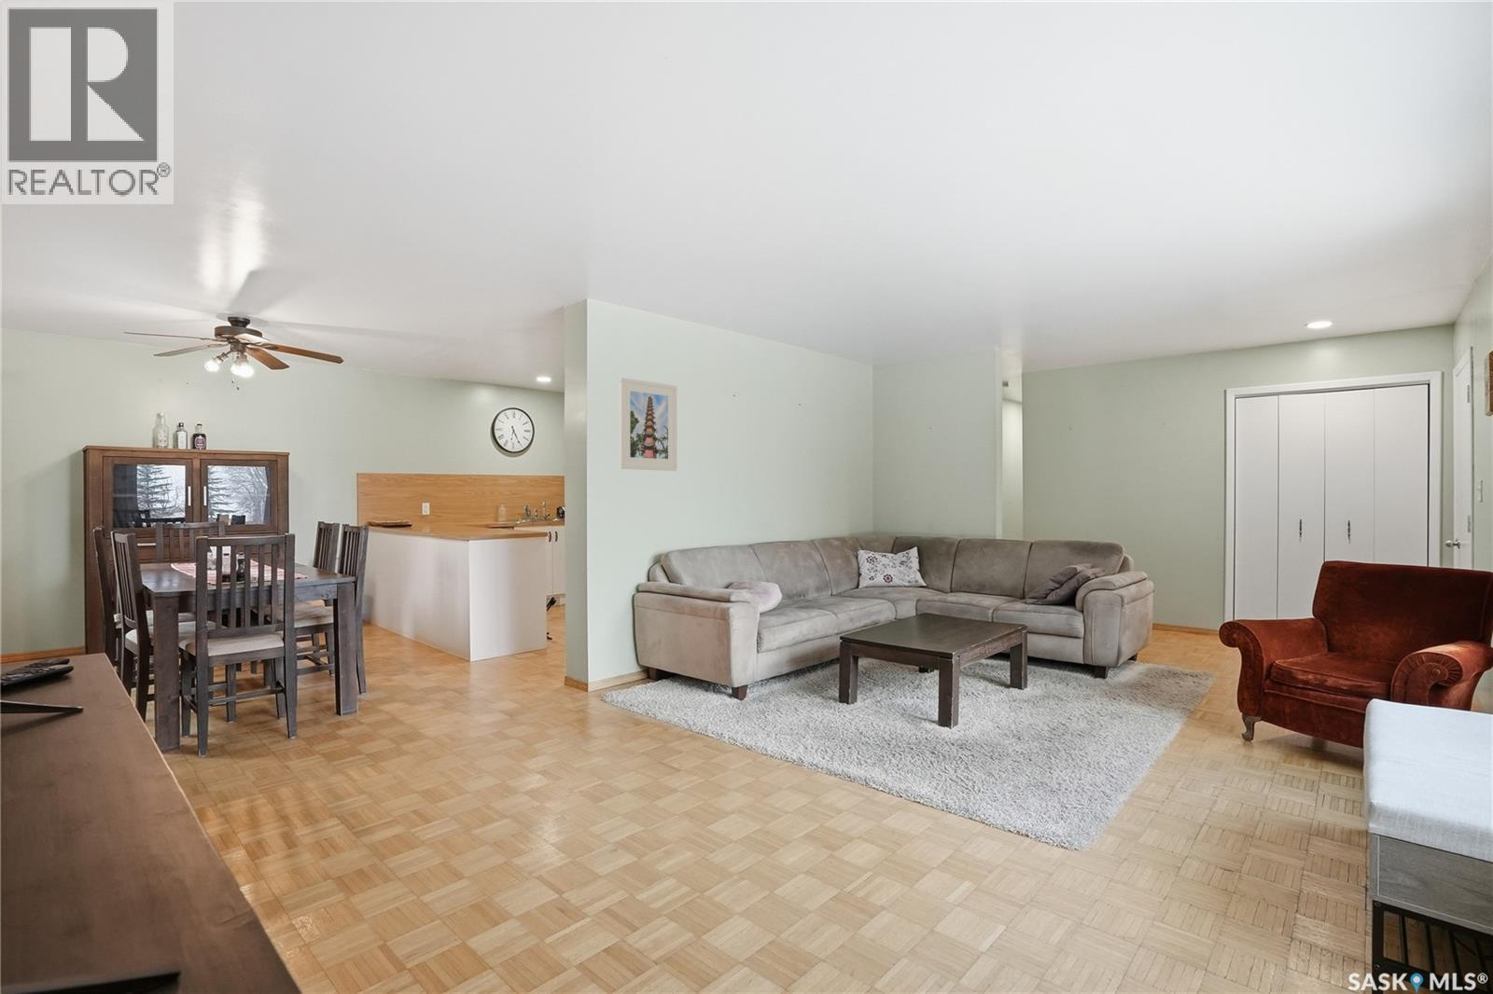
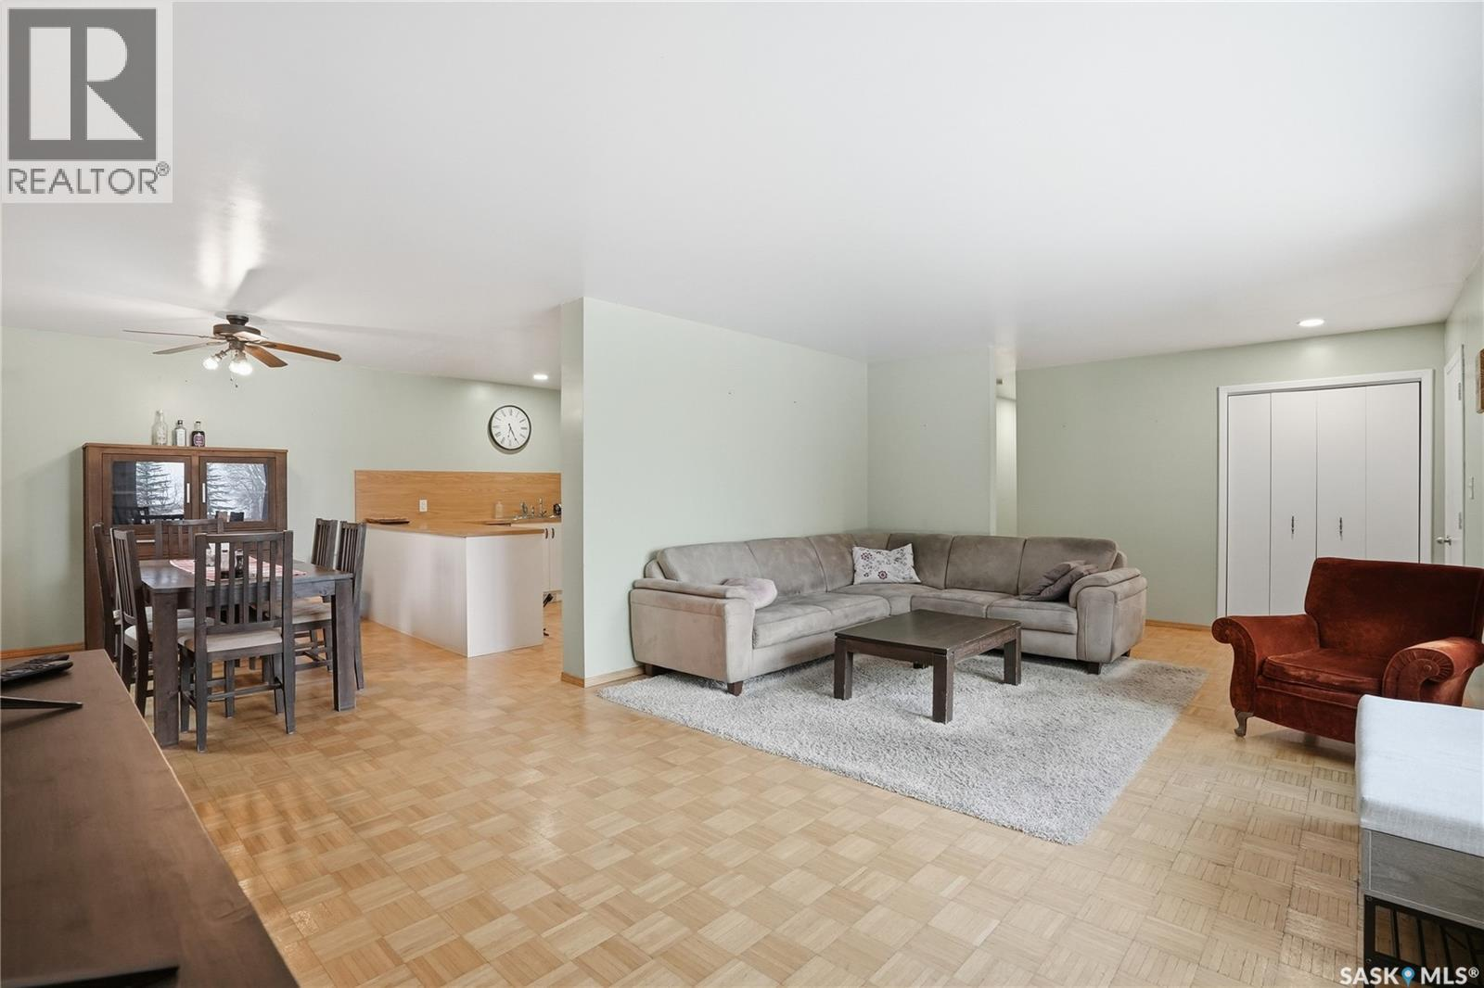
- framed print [618,377,677,471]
